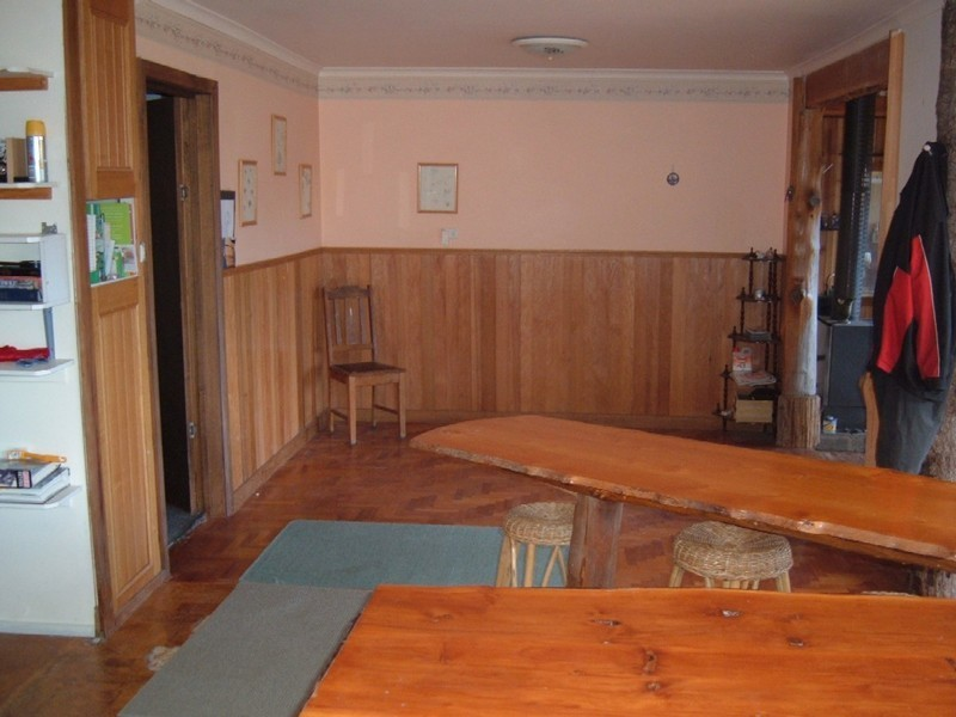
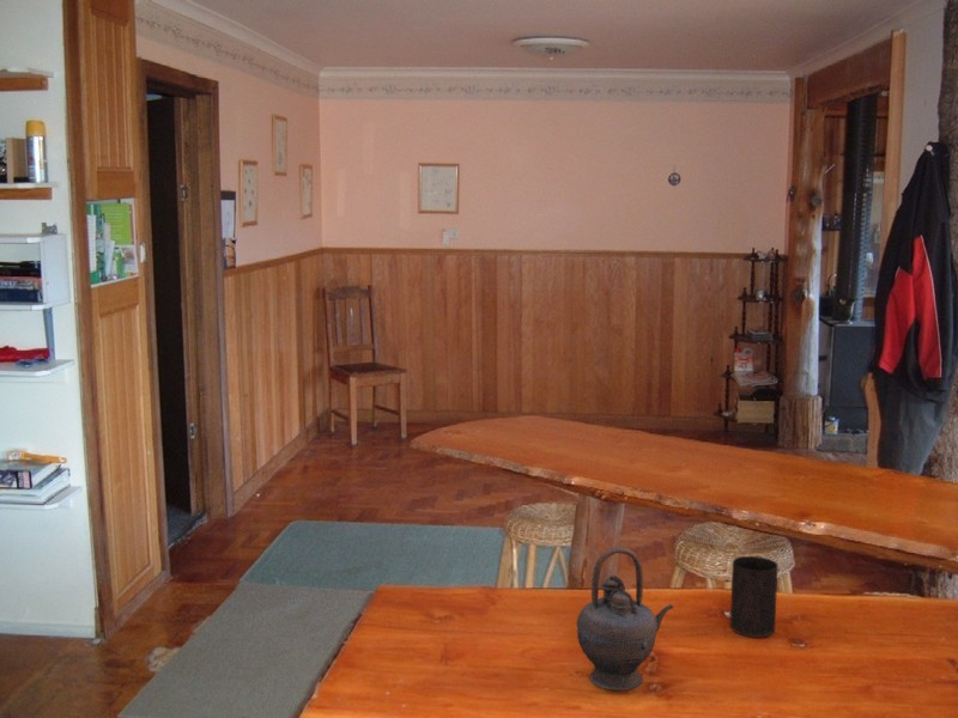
+ cup [729,555,778,638]
+ teapot [576,546,674,692]
